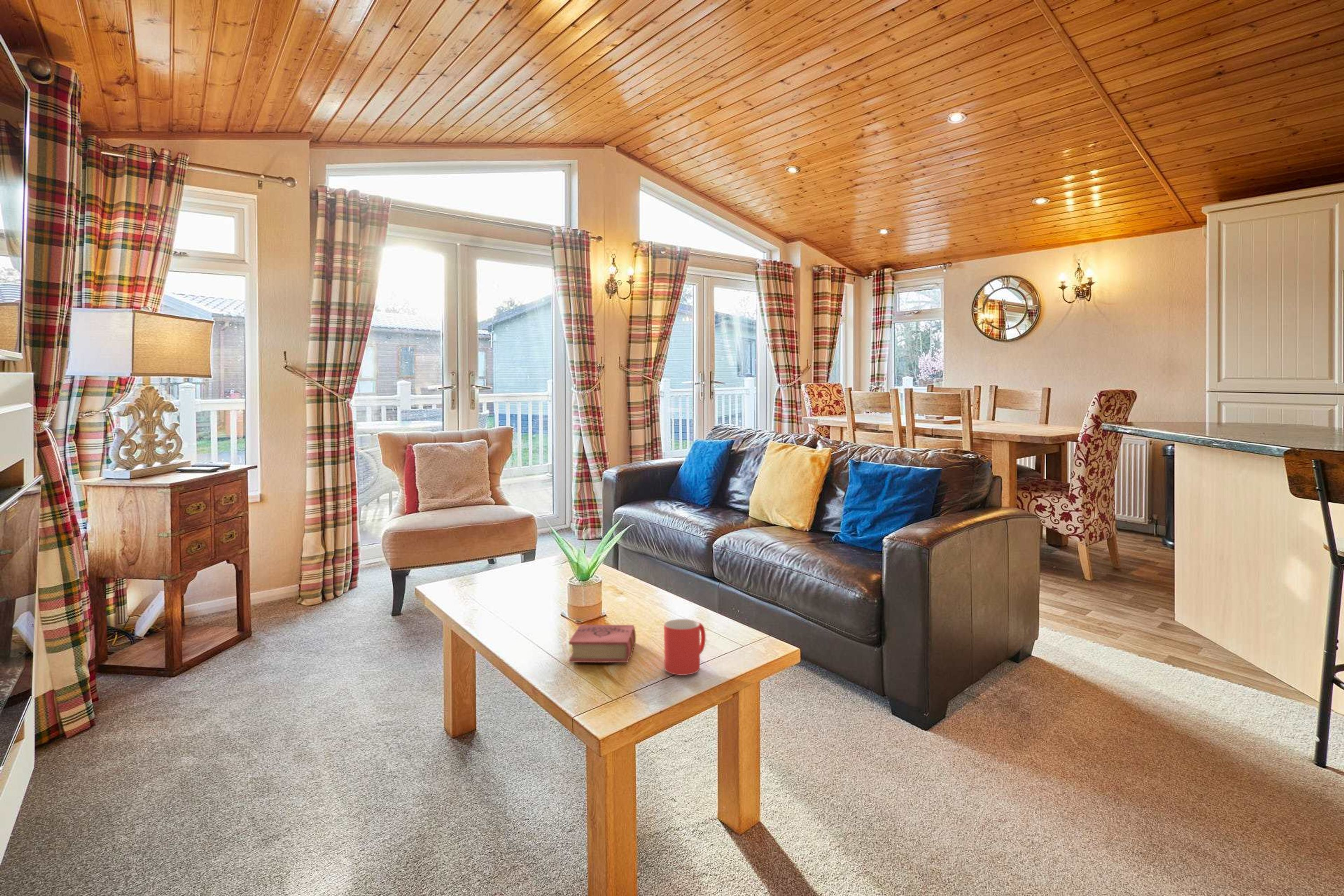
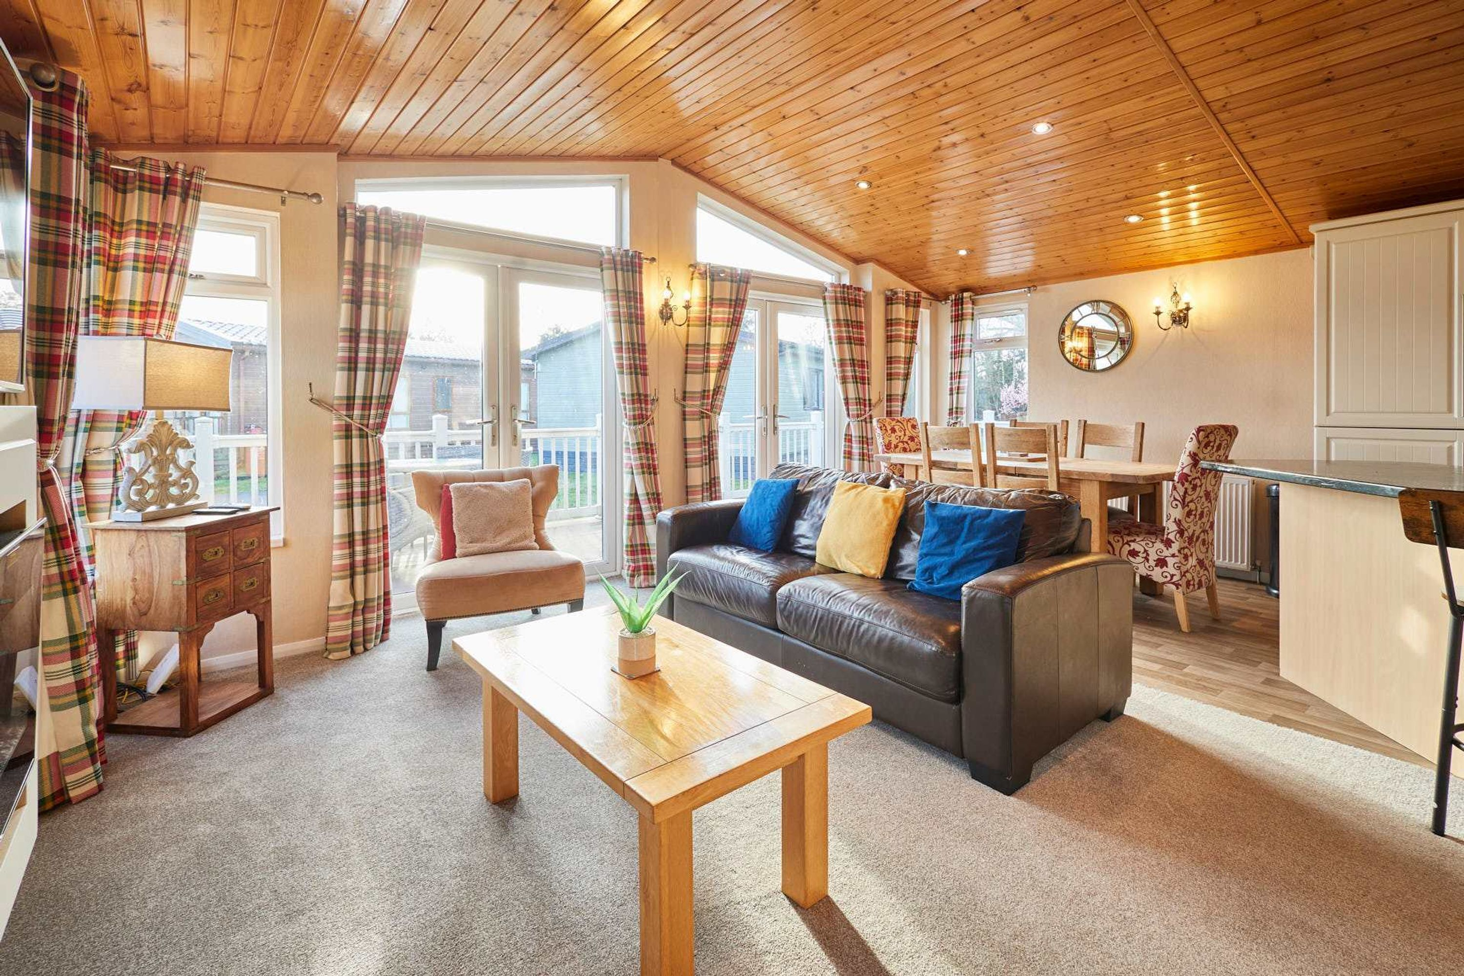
- book [569,624,636,663]
- mug [663,619,706,676]
